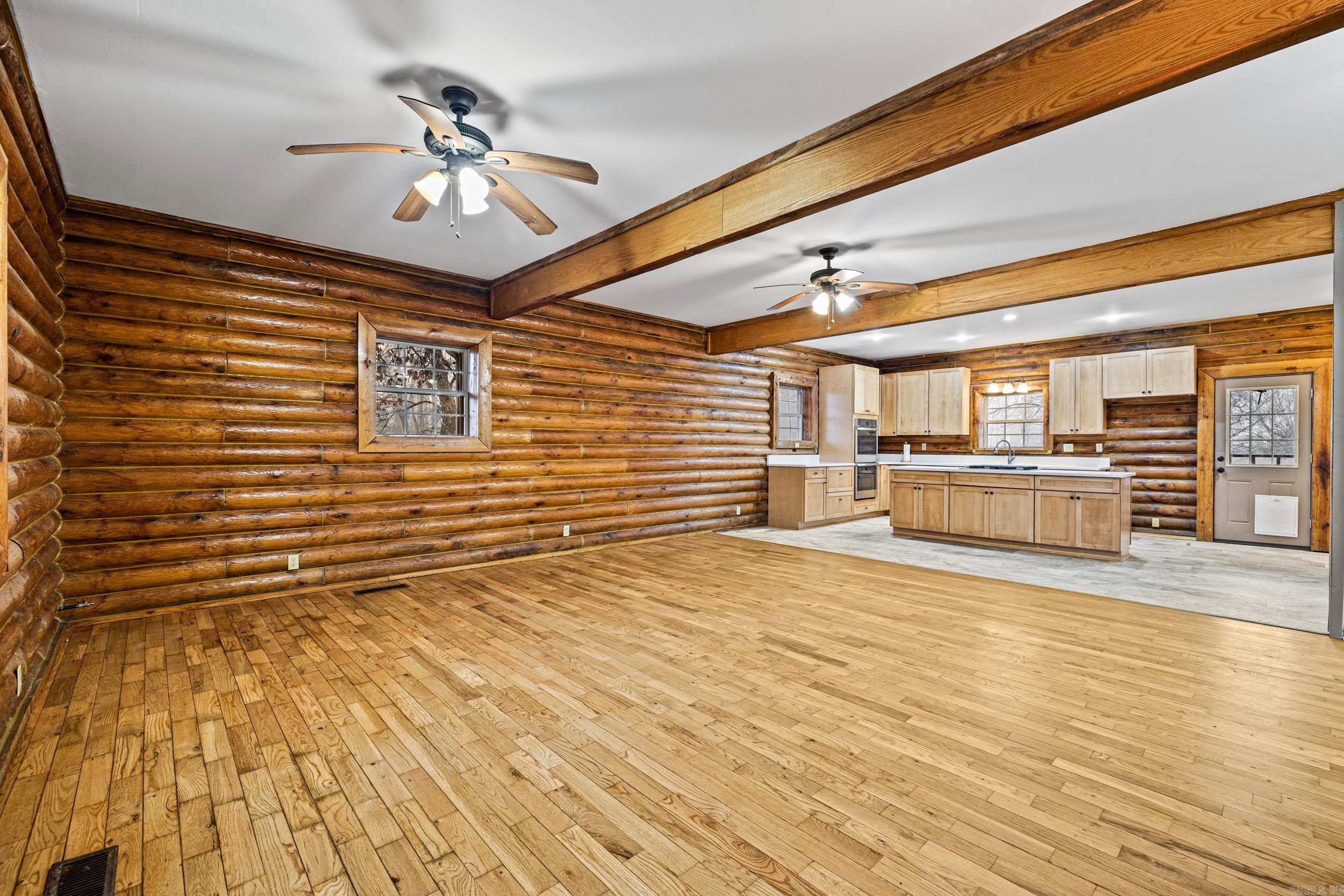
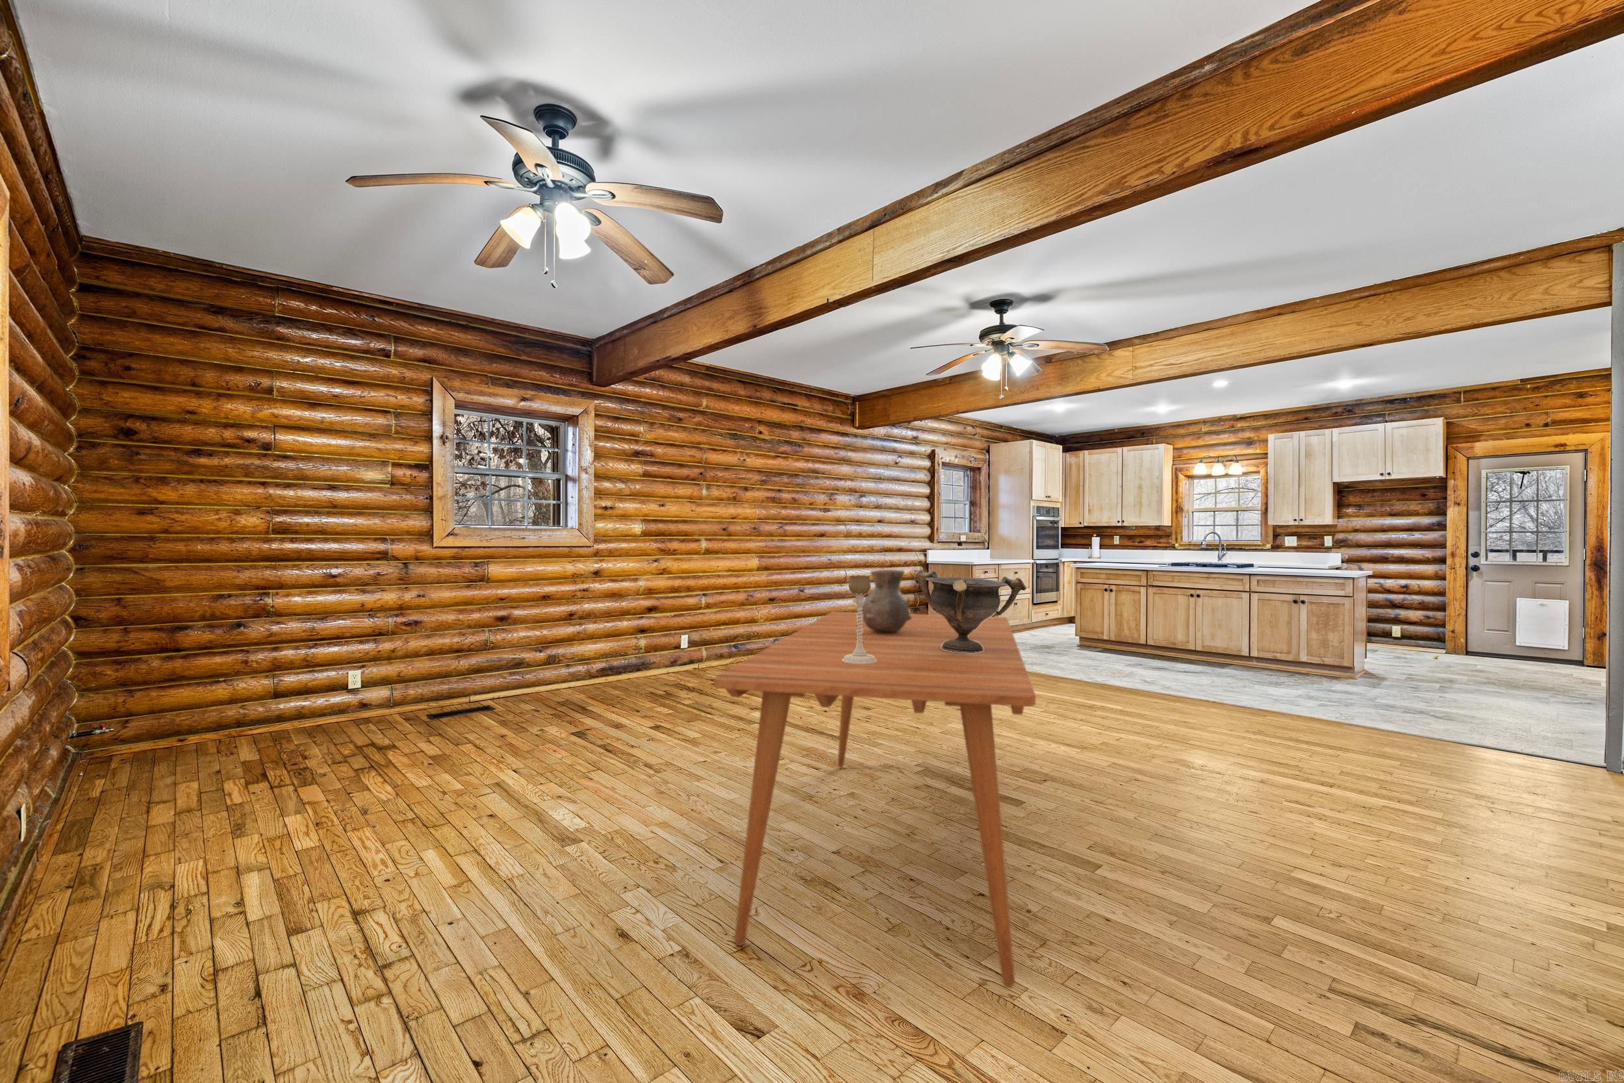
+ candle holder [842,575,877,664]
+ dining table [713,612,1036,988]
+ vase [862,569,912,632]
+ decorative bowl [914,569,1027,653]
